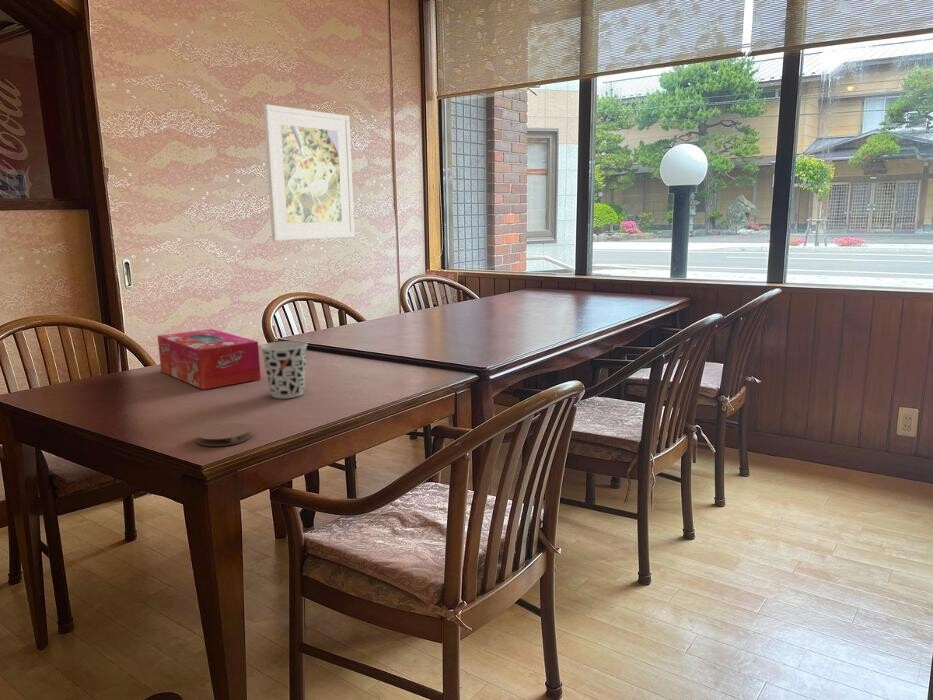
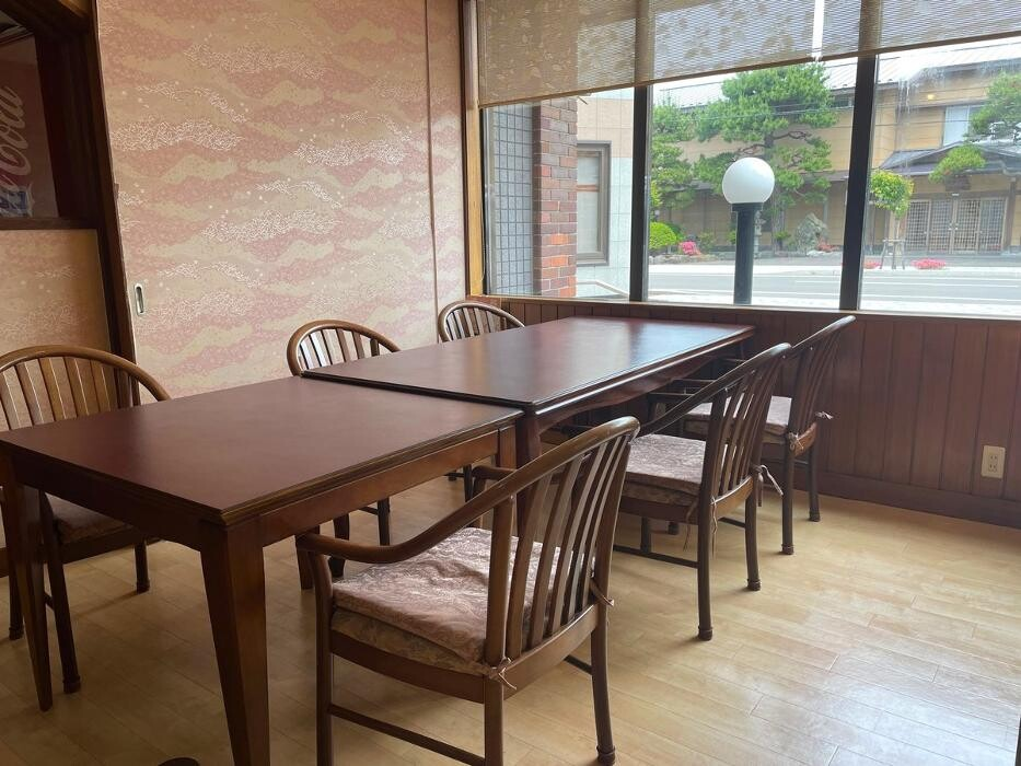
- cup [260,340,309,399]
- coaster [195,422,252,447]
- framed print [262,103,356,242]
- tissue box [157,328,262,391]
